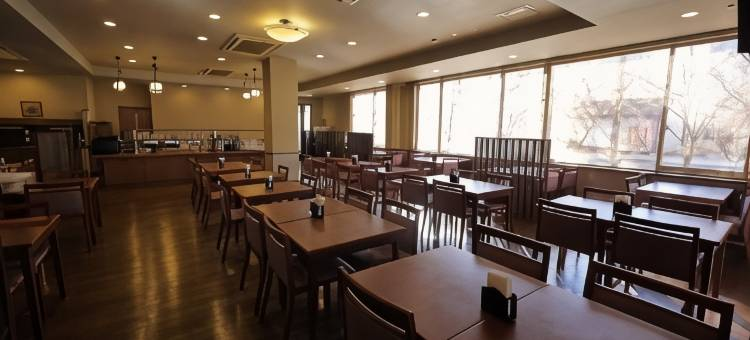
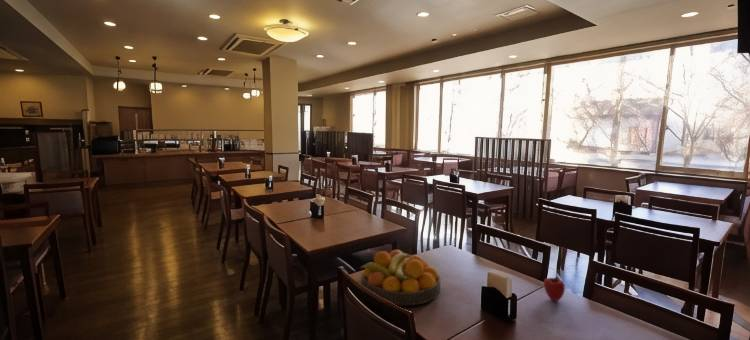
+ apple [543,276,566,302]
+ fruit bowl [360,249,441,306]
